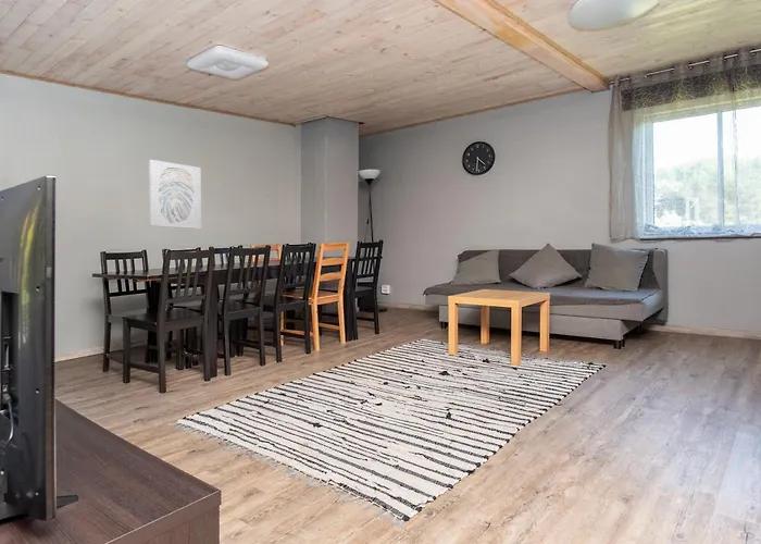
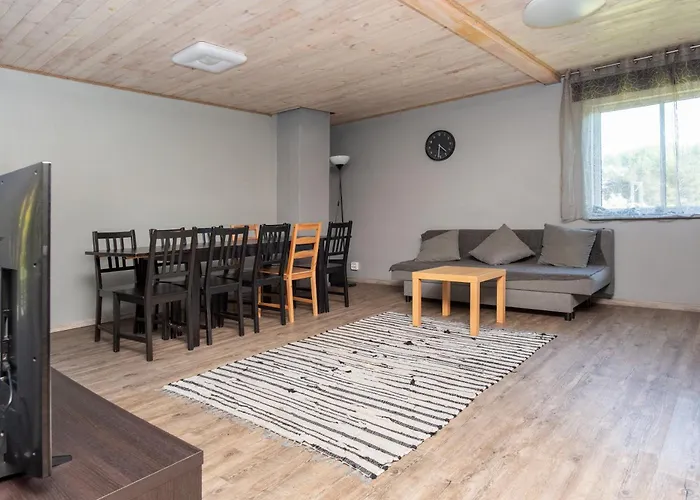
- wall art [148,159,202,230]
